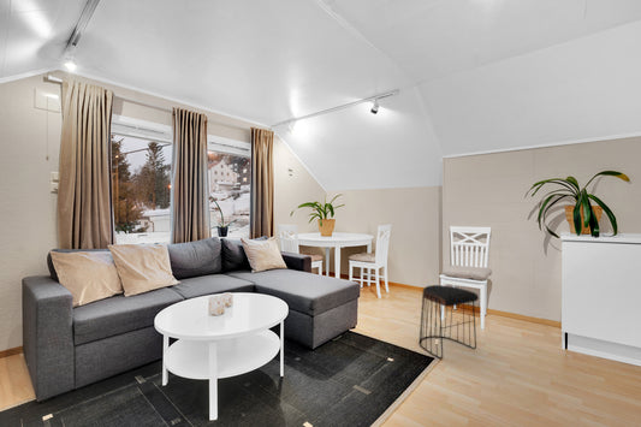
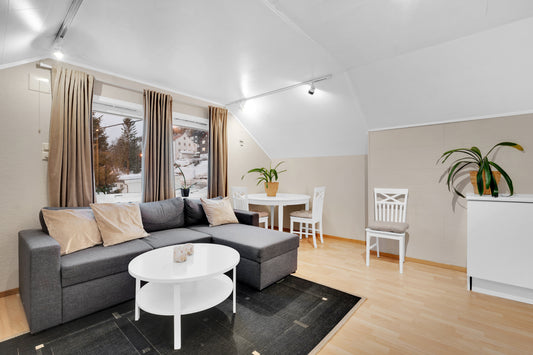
- stool [417,284,480,360]
